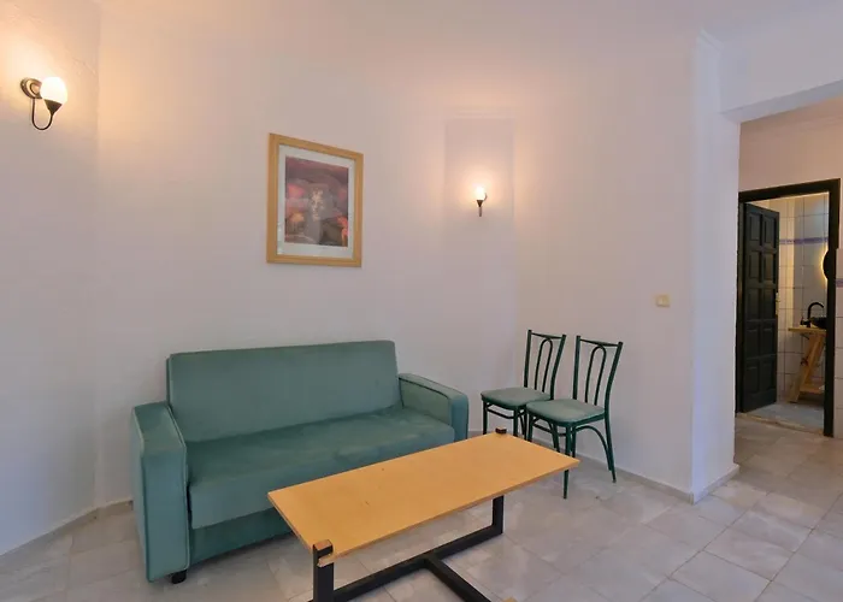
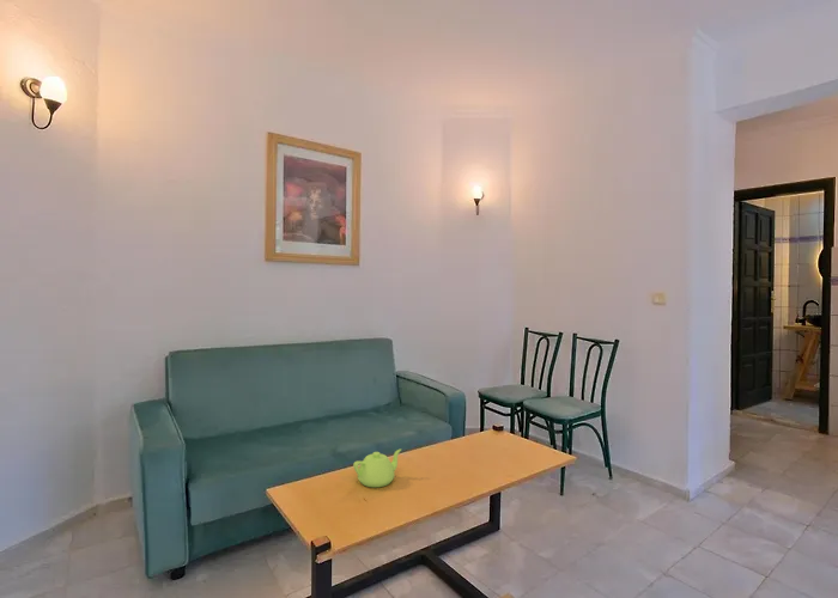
+ teapot [352,448,402,488]
